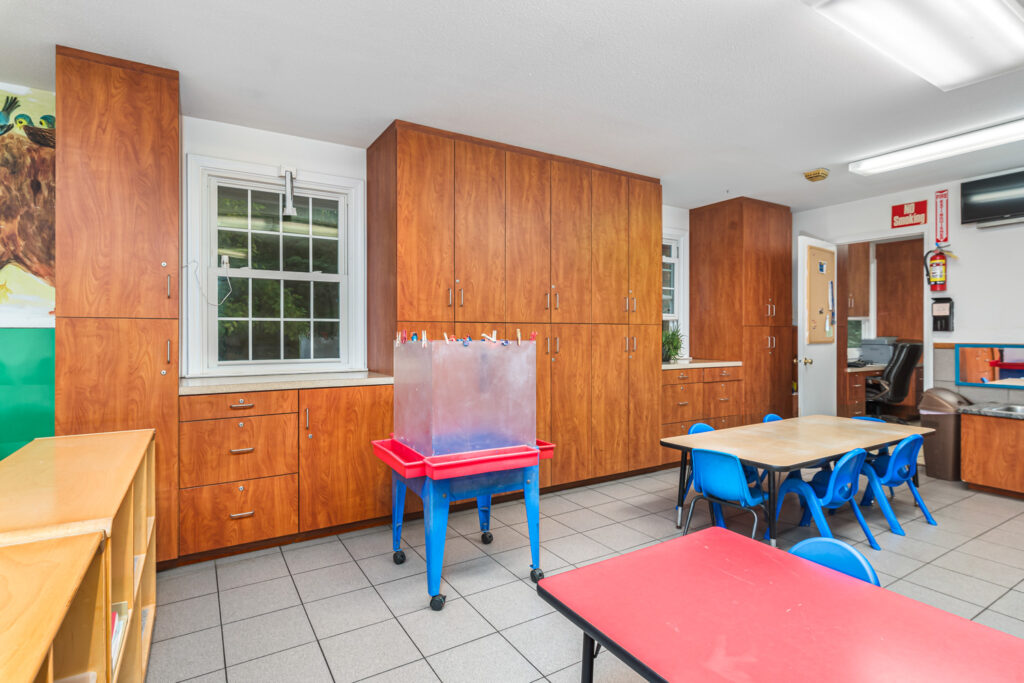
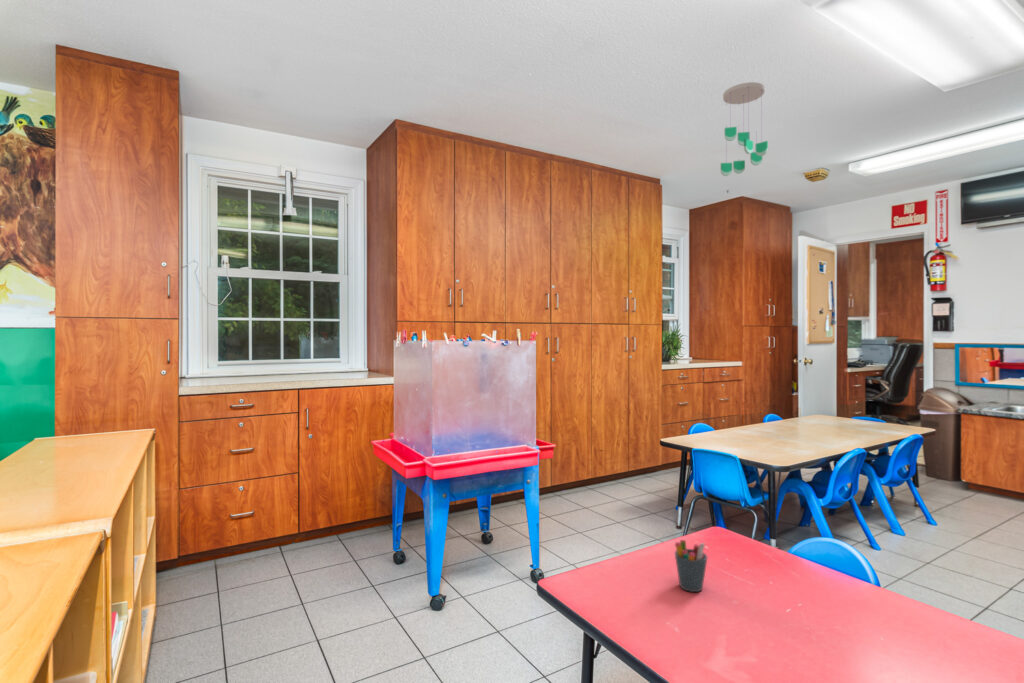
+ pen holder [674,539,708,593]
+ ceiling mobile [720,81,769,177]
